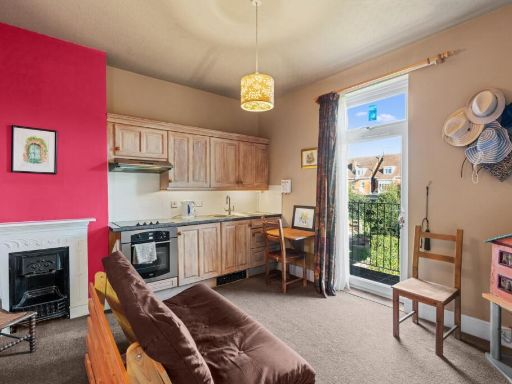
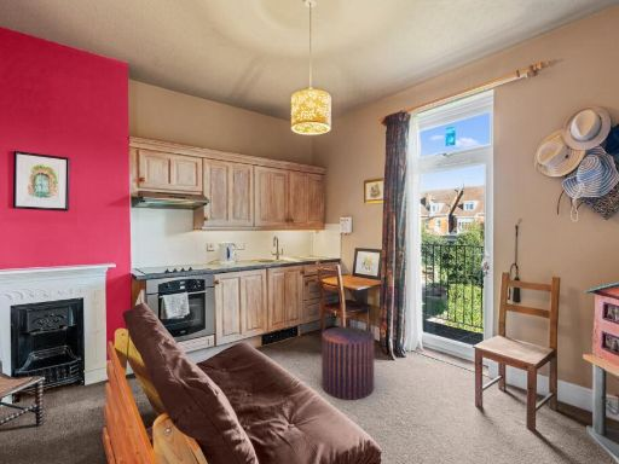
+ pouf [320,326,375,401]
